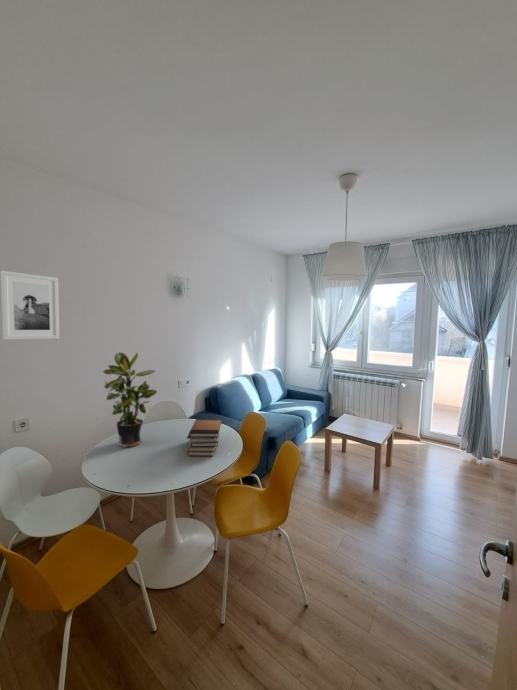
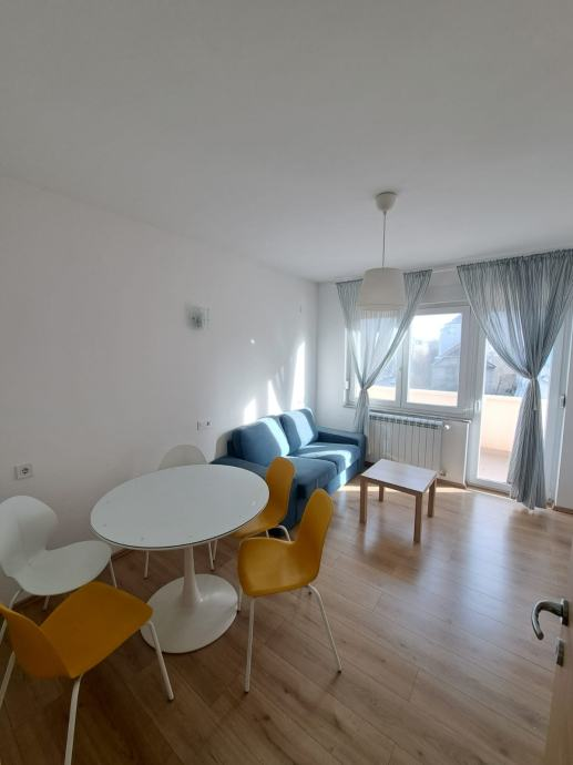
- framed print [0,270,60,341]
- book stack [186,417,223,457]
- potted plant [102,351,158,449]
